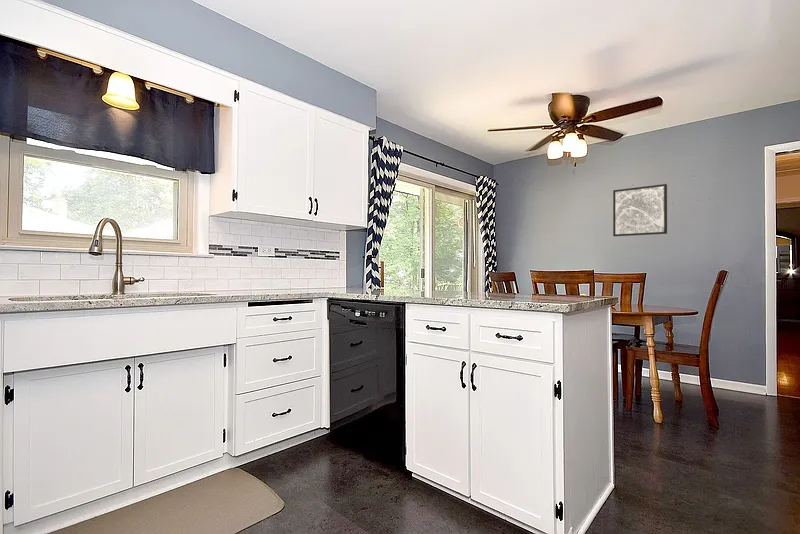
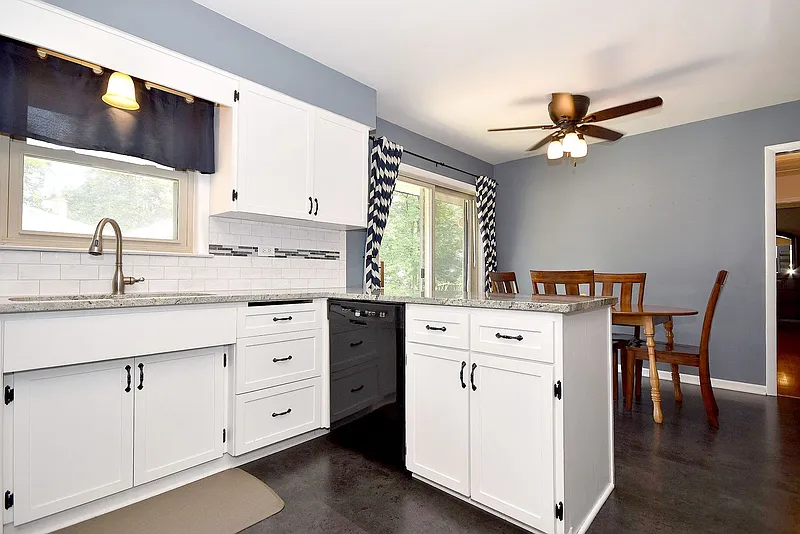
- wall art [612,183,668,237]
